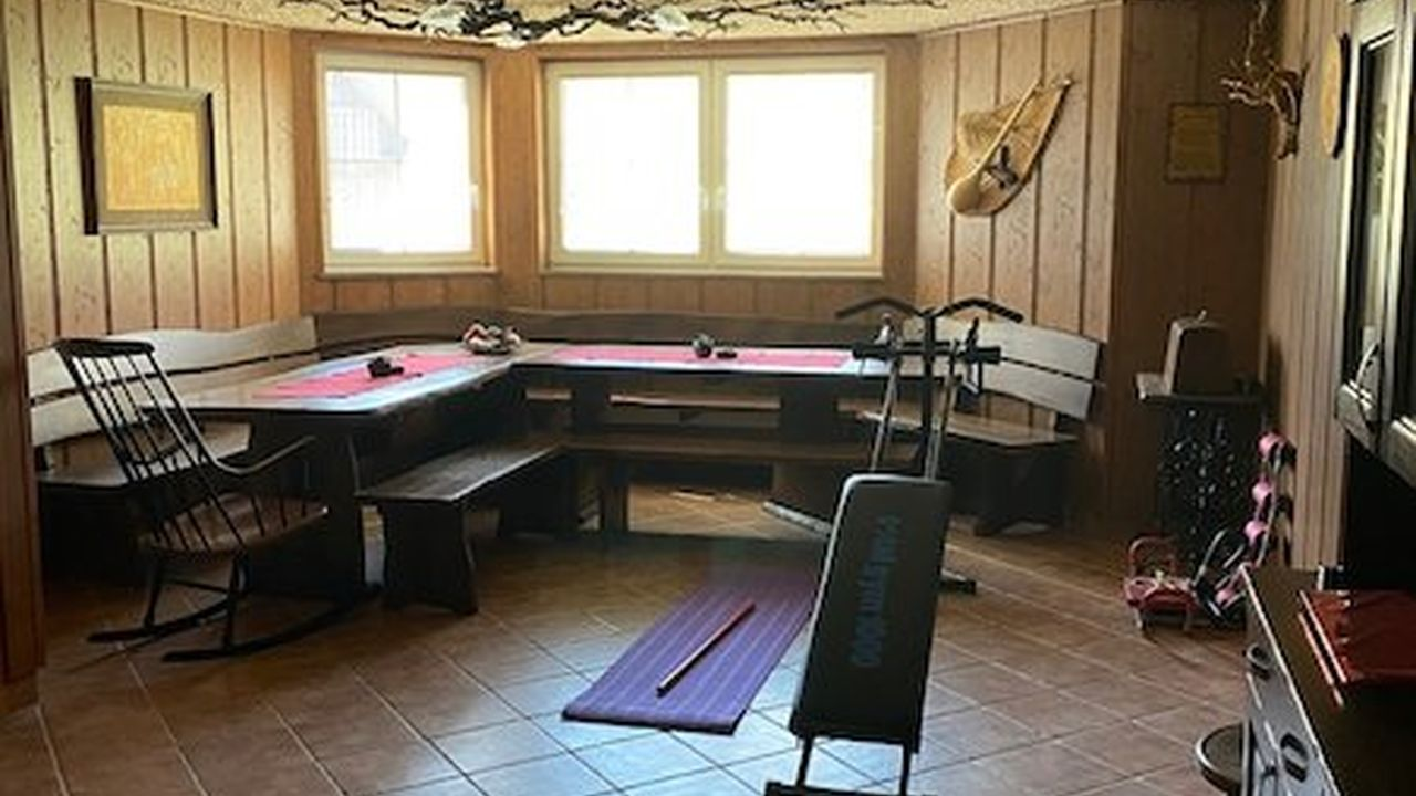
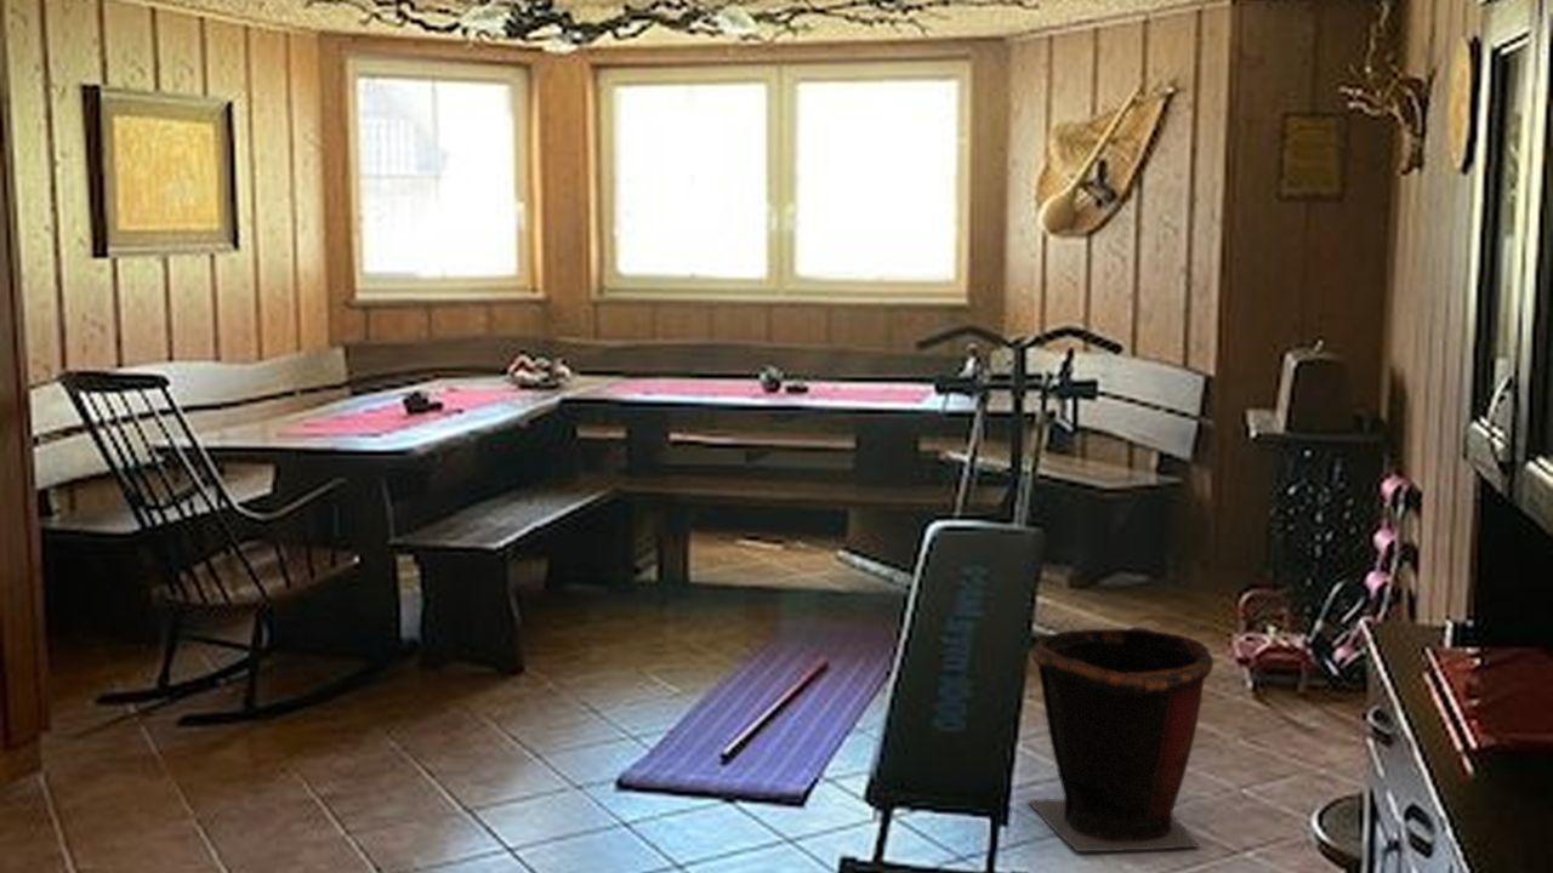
+ waste bin [1025,612,1214,852]
